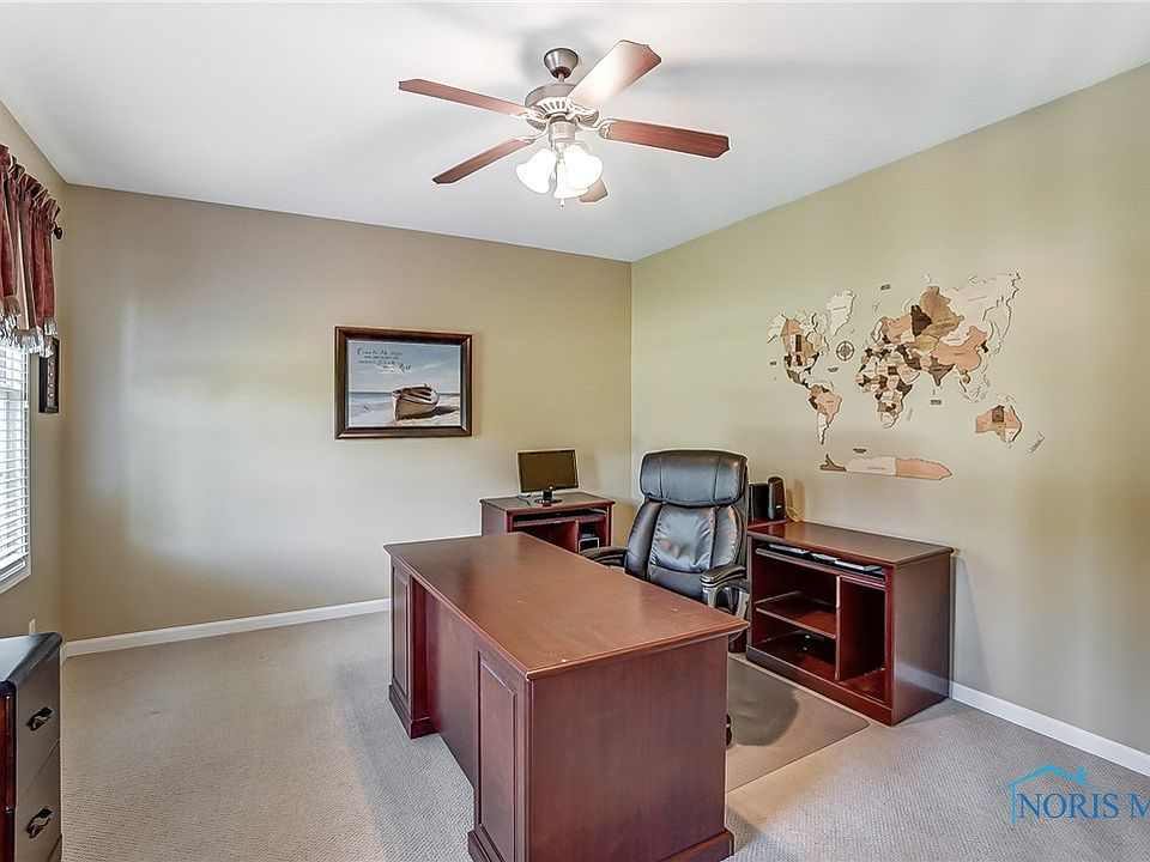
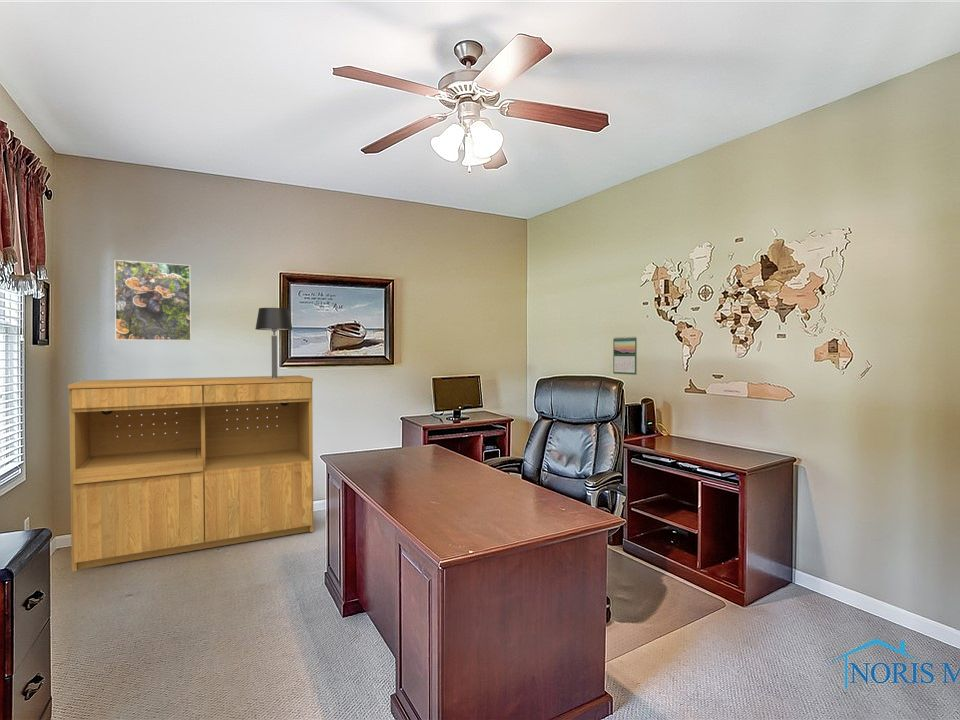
+ table lamp [254,307,294,379]
+ calendar [612,335,638,376]
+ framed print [114,259,192,342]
+ bookcase [67,374,314,573]
